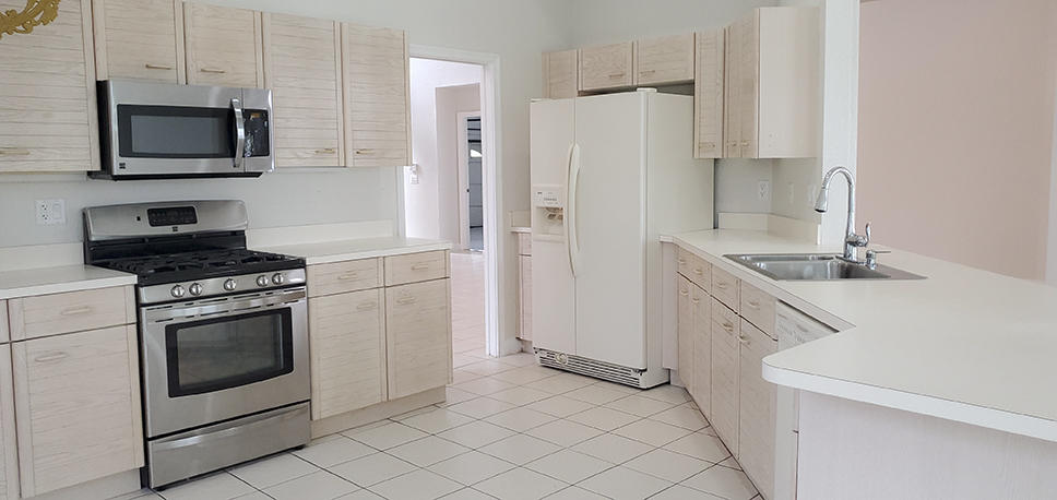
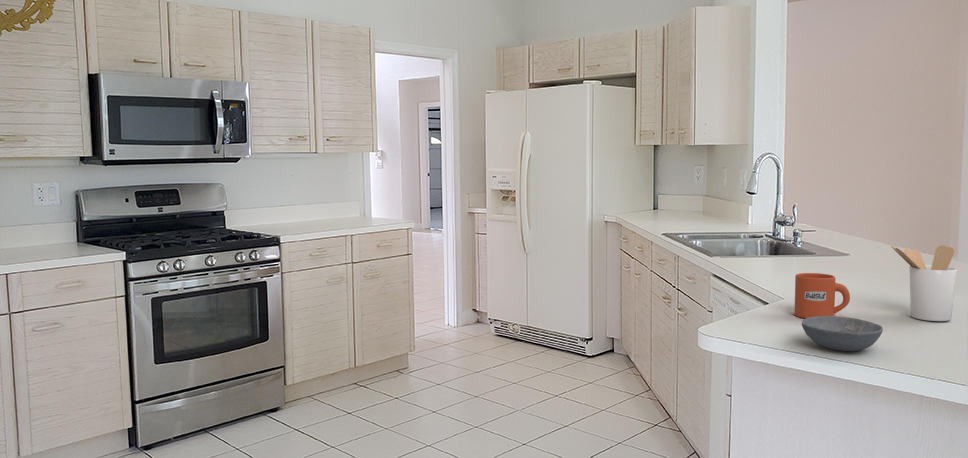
+ mug [793,272,851,319]
+ utensil holder [890,244,958,322]
+ bowl [801,315,884,352]
